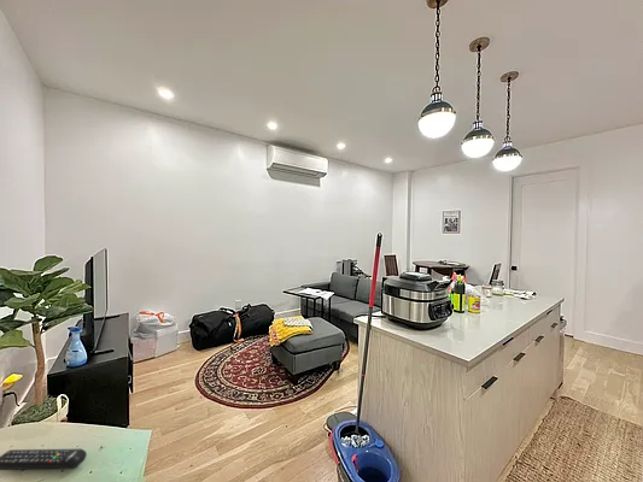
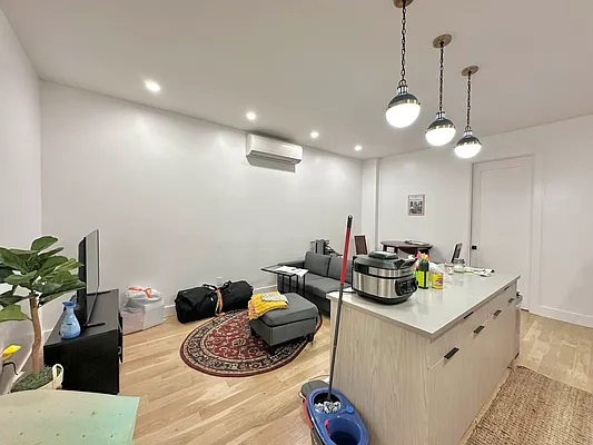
- remote control [0,448,88,471]
